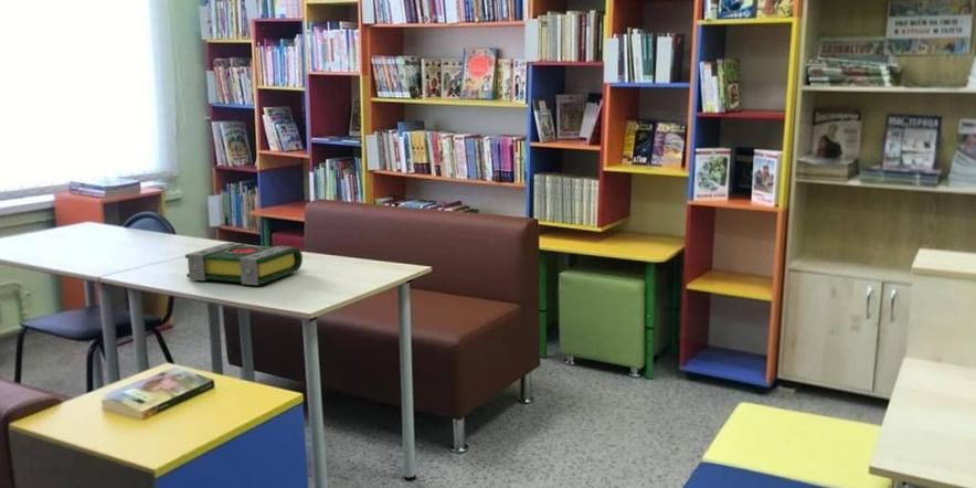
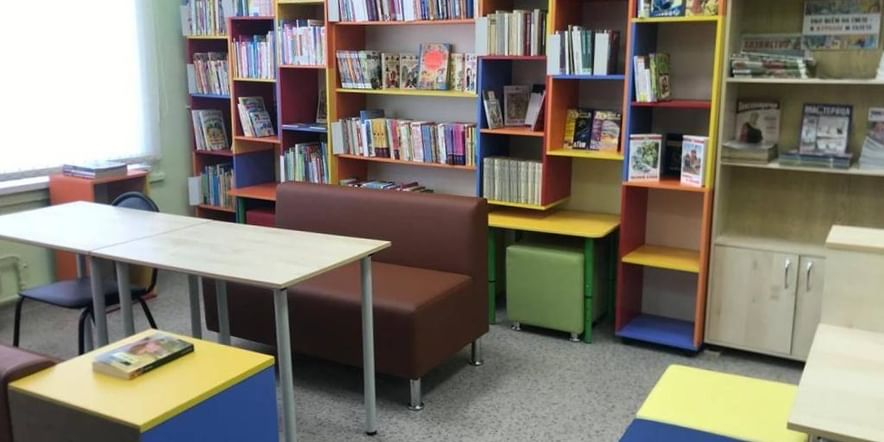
- book [184,242,304,286]
